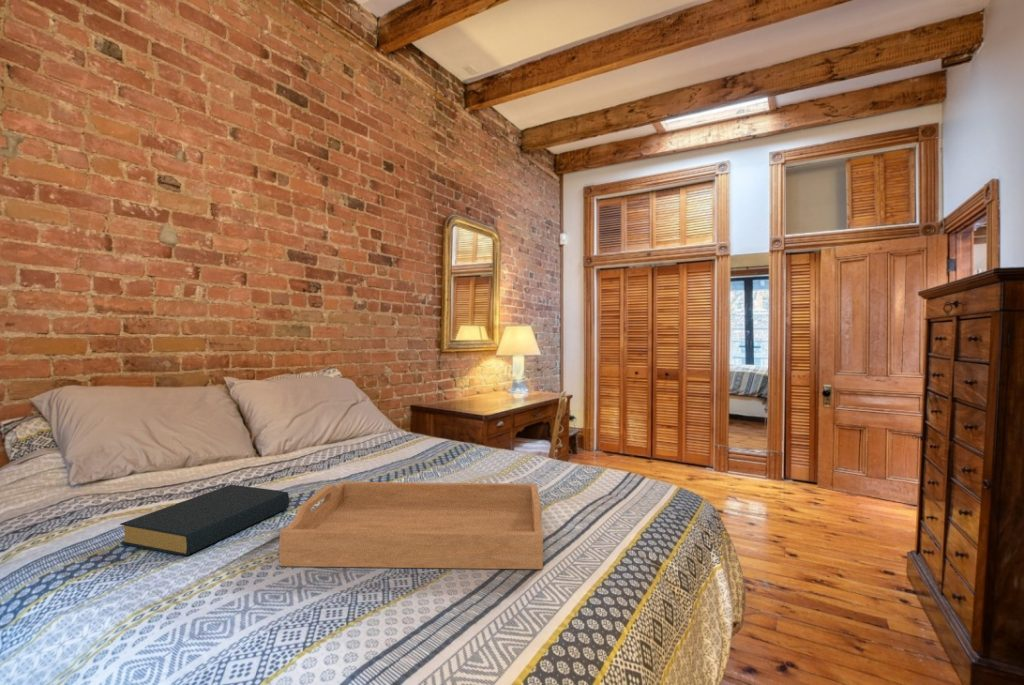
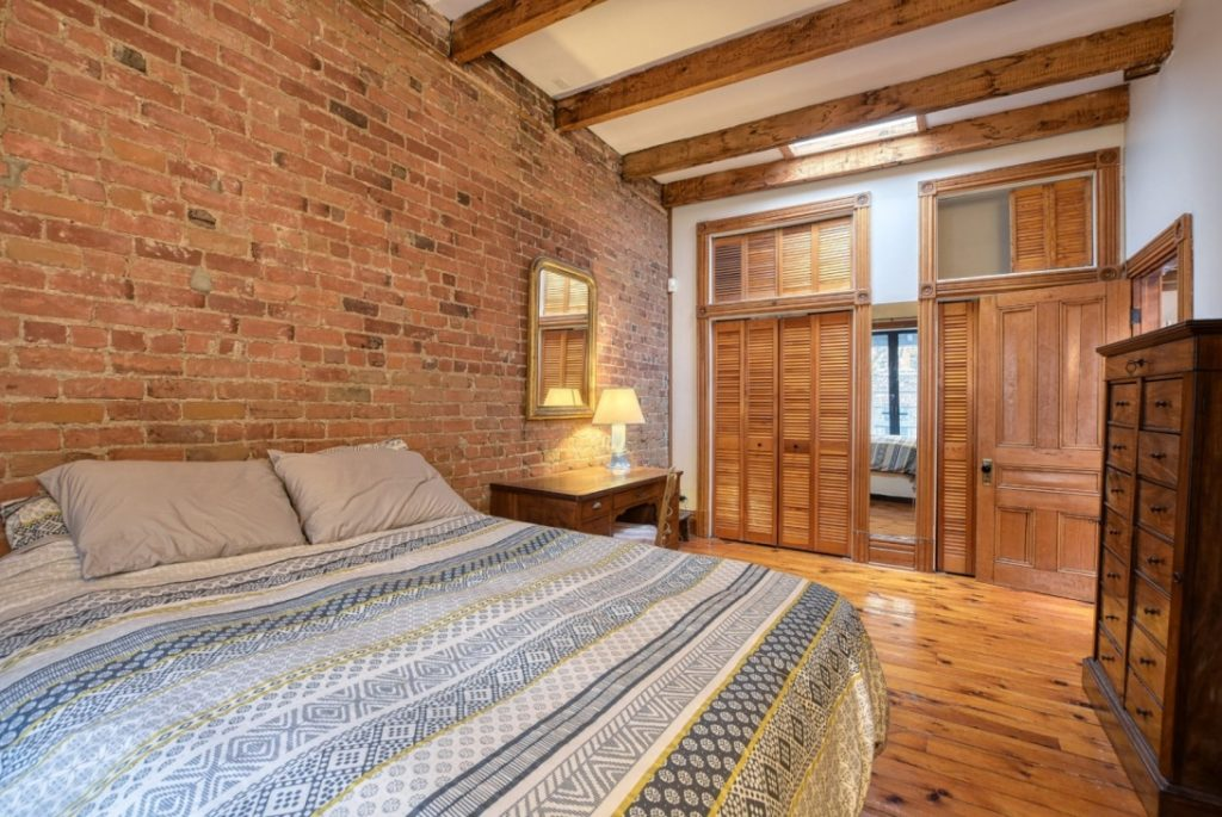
- hardback book [119,484,290,557]
- serving tray [279,481,544,570]
